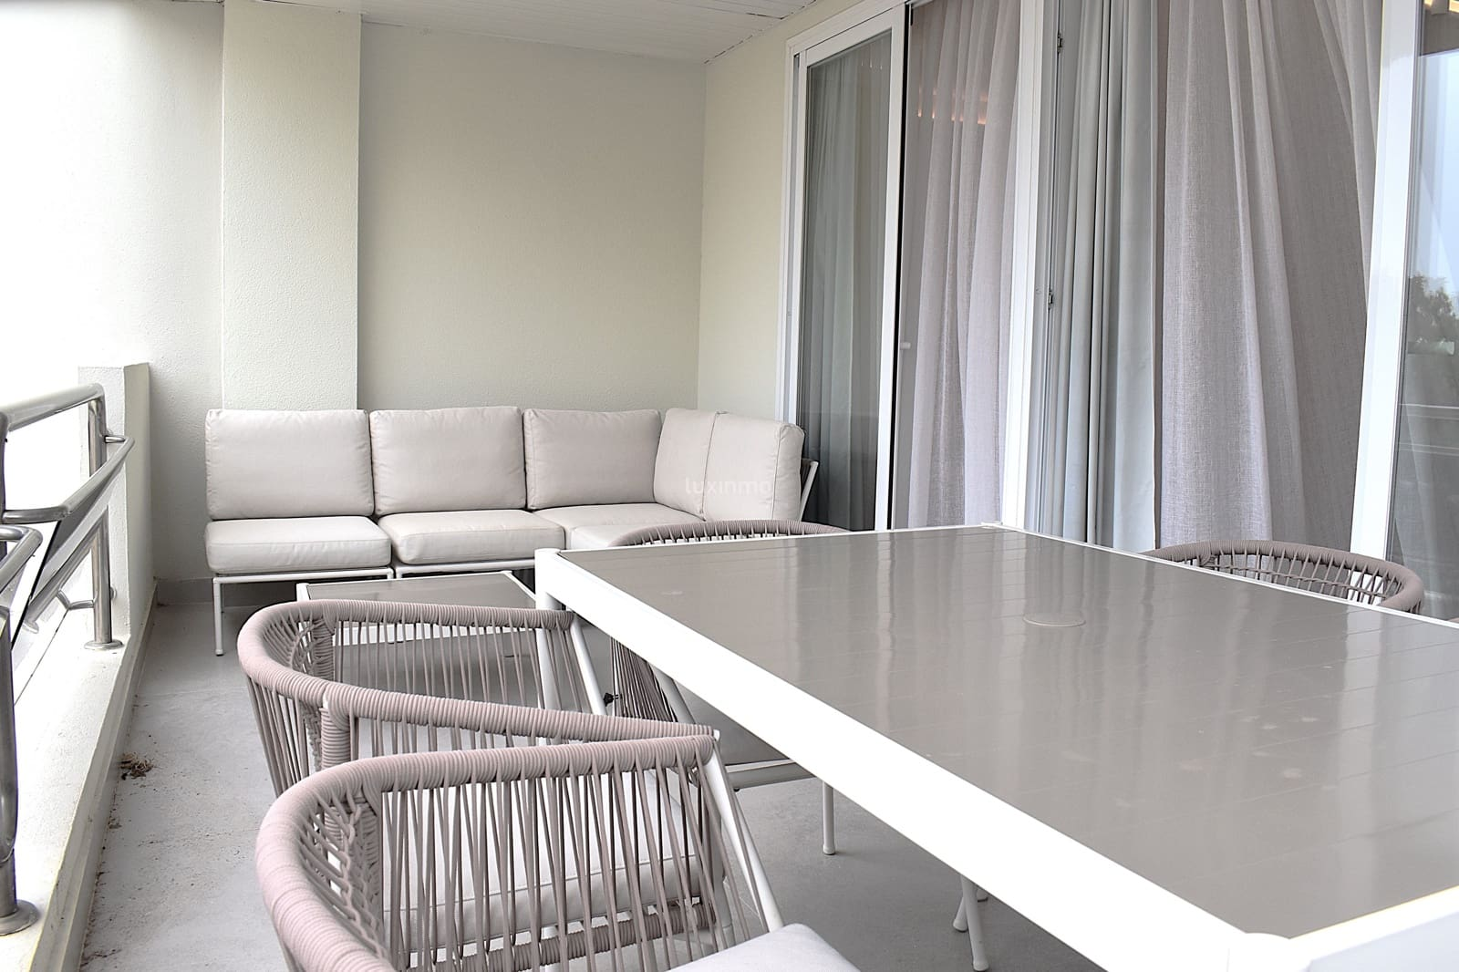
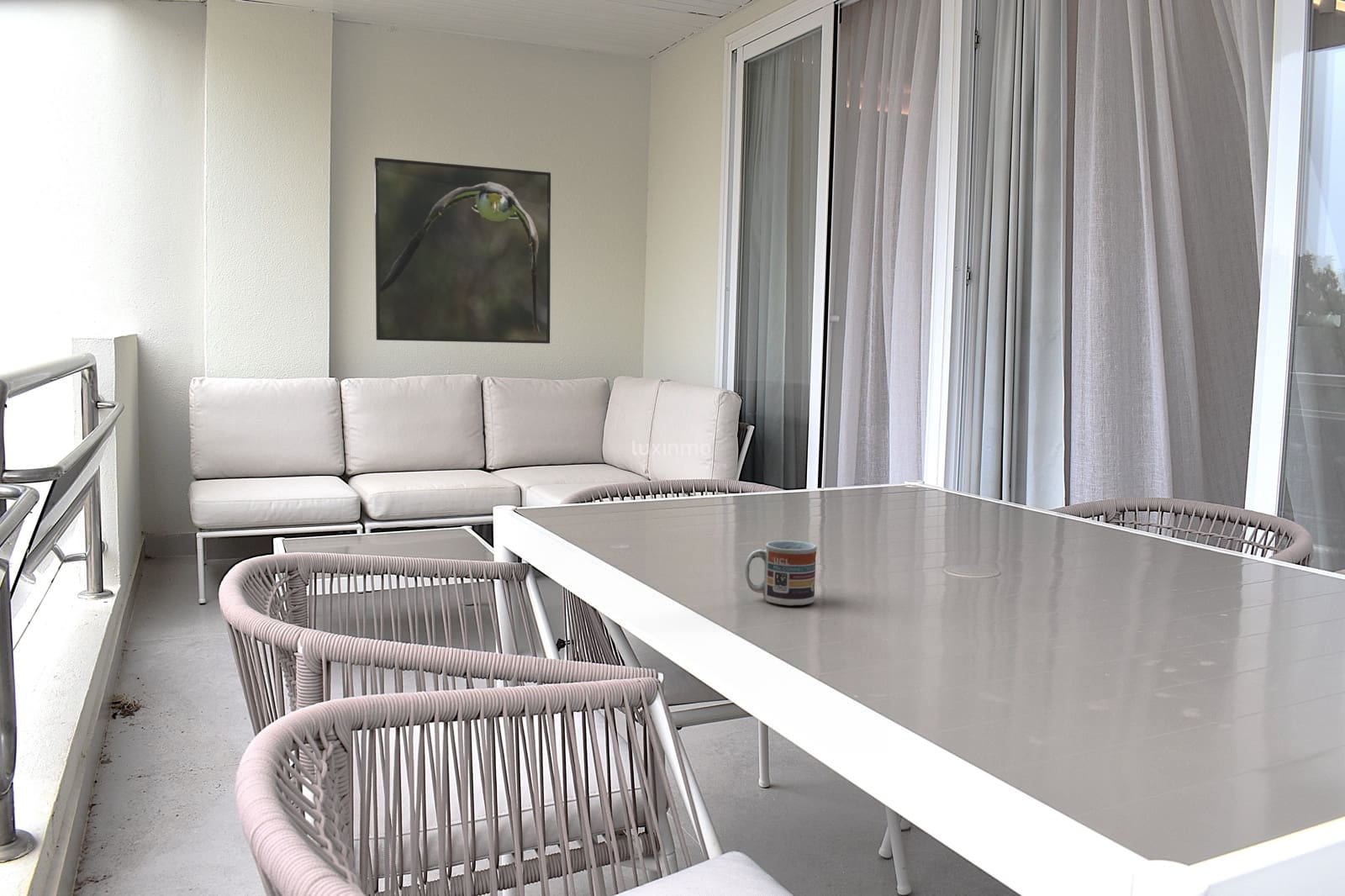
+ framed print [374,156,551,345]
+ cup [744,540,818,606]
